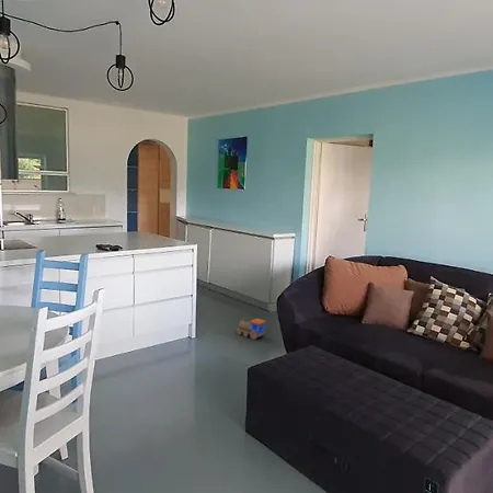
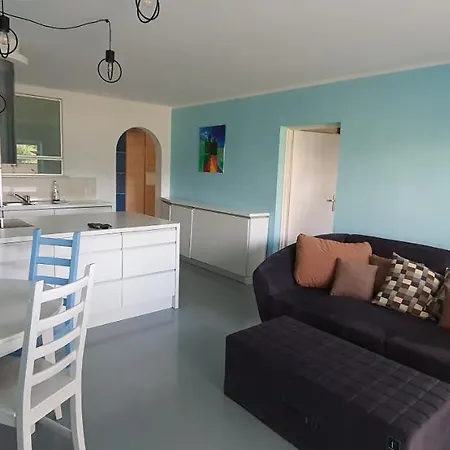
- toy train [236,317,266,341]
